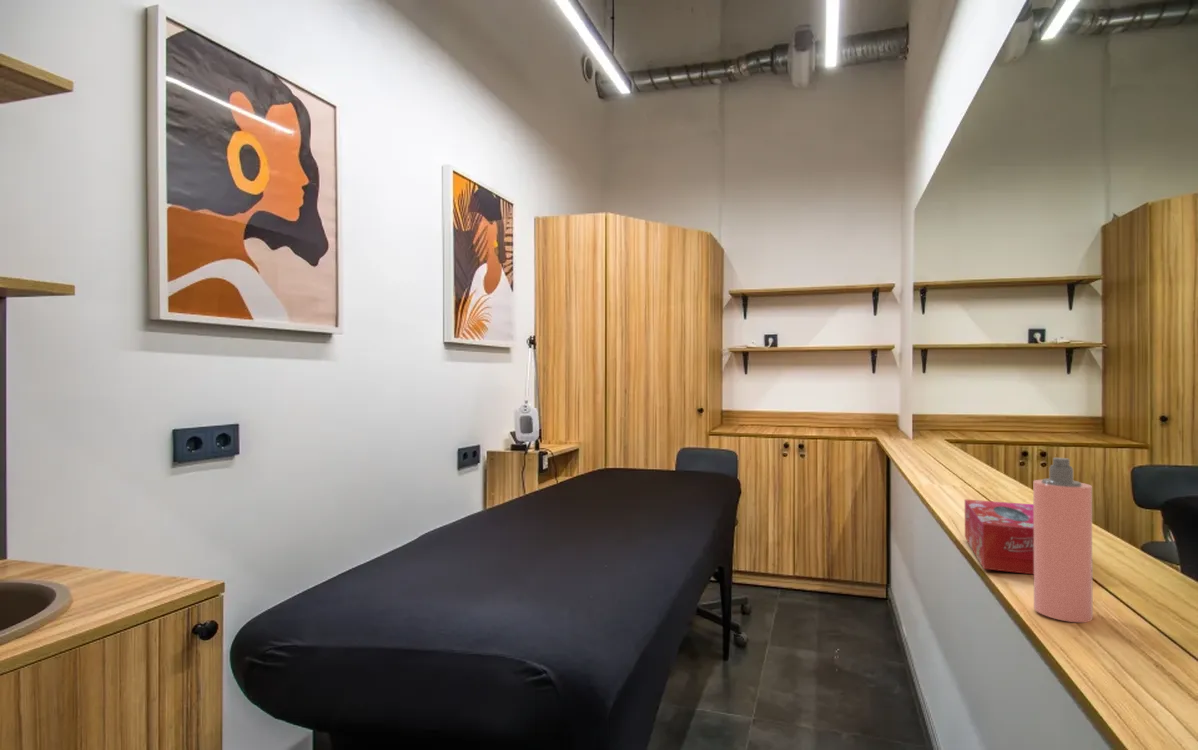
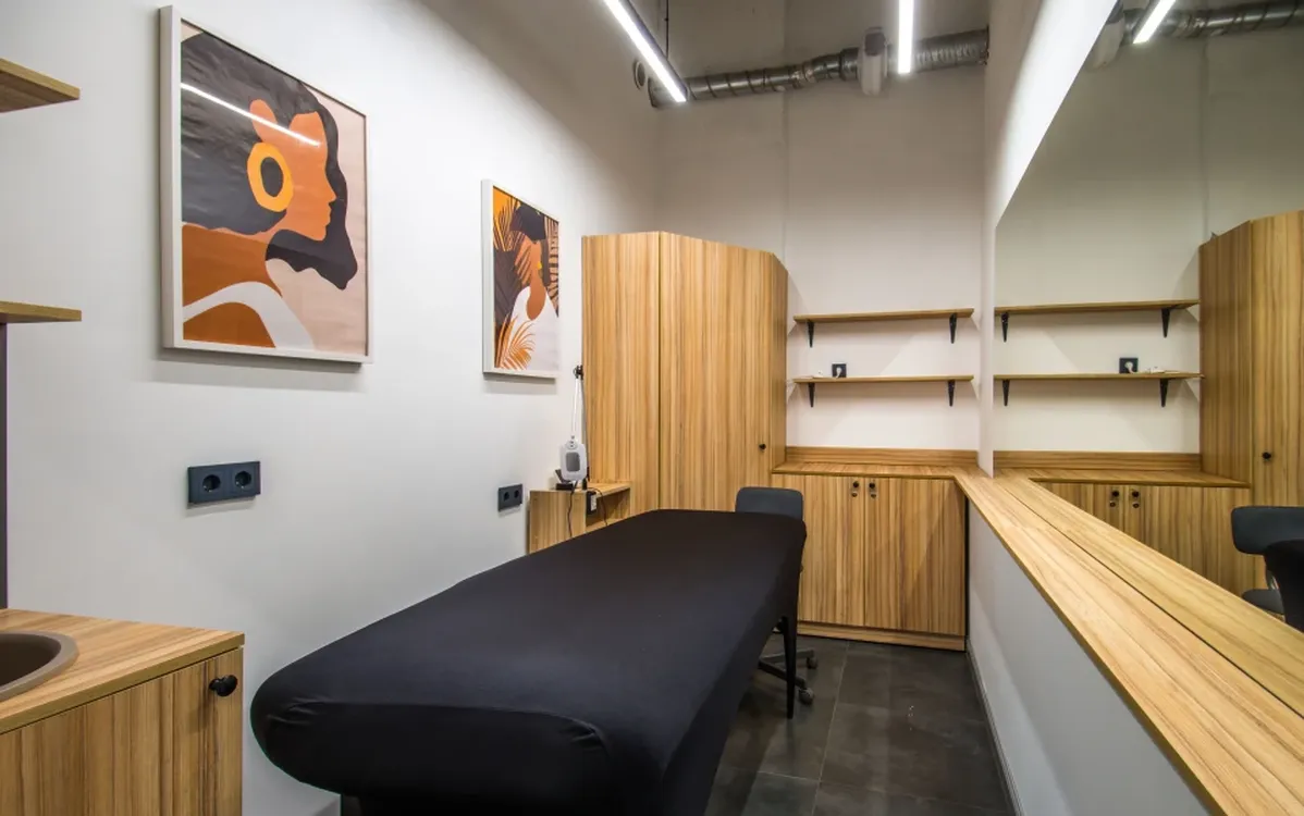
- tissue box [964,498,1034,575]
- spray bottle [1032,457,1094,623]
